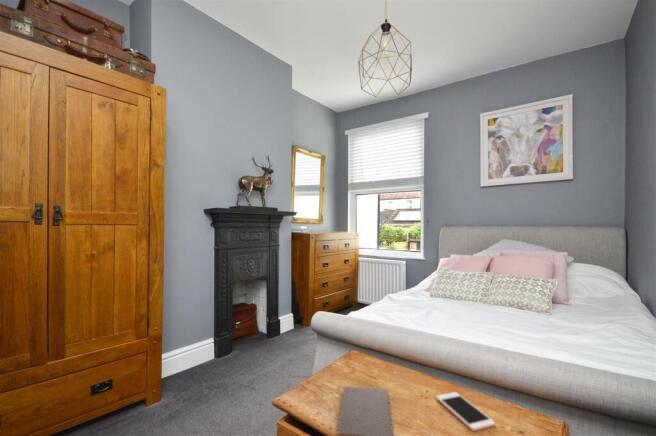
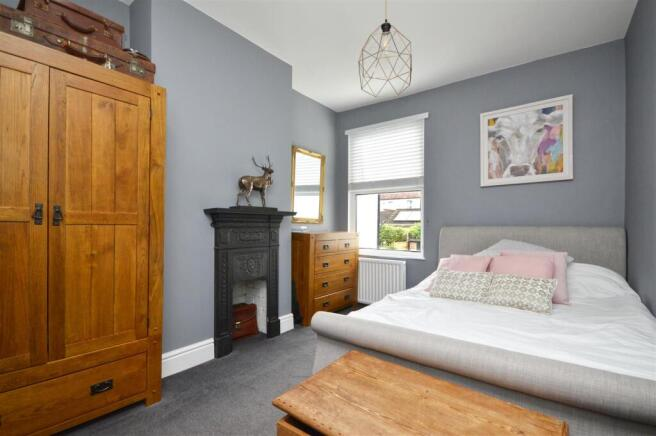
- book [337,385,394,436]
- cell phone [435,391,496,432]
